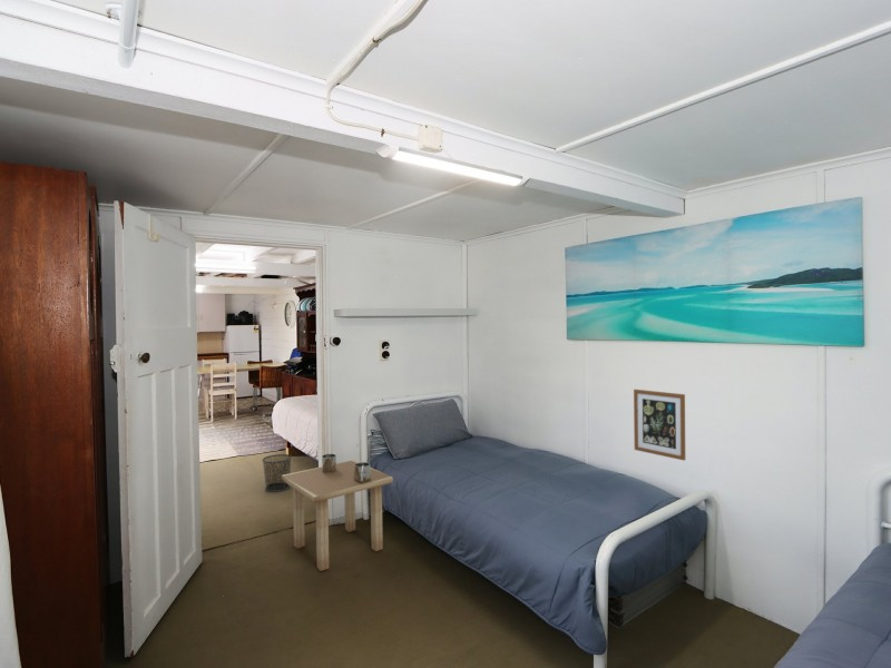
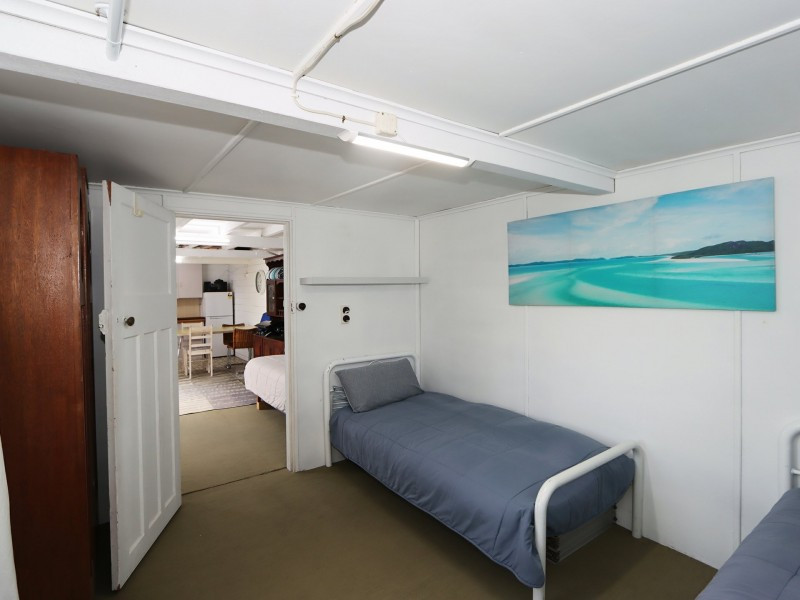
- waste bin [261,453,293,493]
- side table [281,453,394,572]
- wall art [633,389,686,462]
